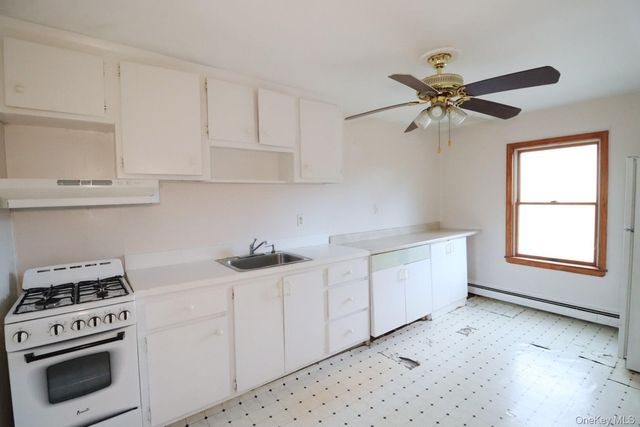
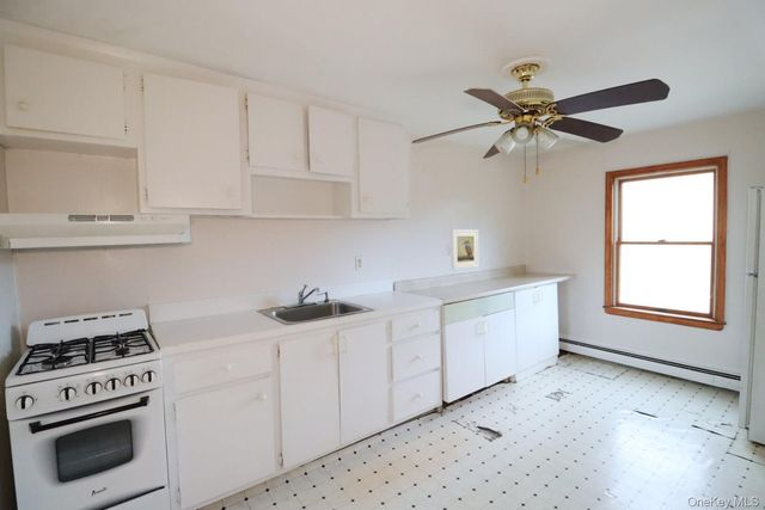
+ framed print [451,228,479,270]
